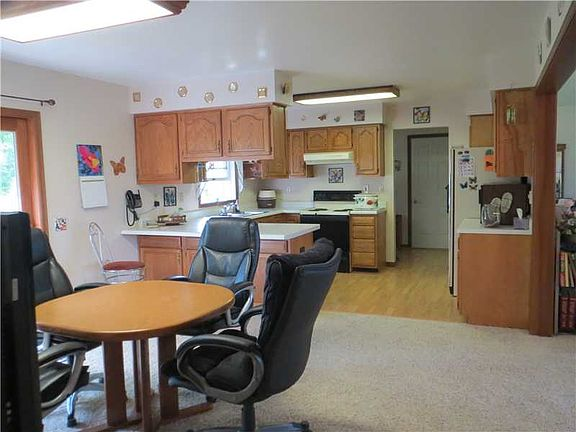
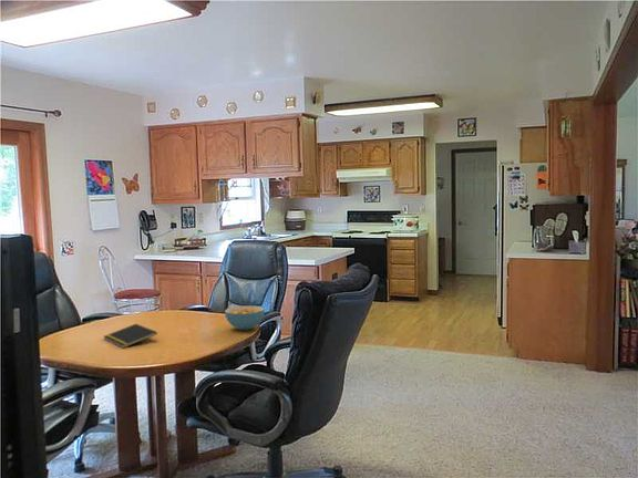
+ cereal bowl [224,305,266,331]
+ notepad [103,323,158,350]
